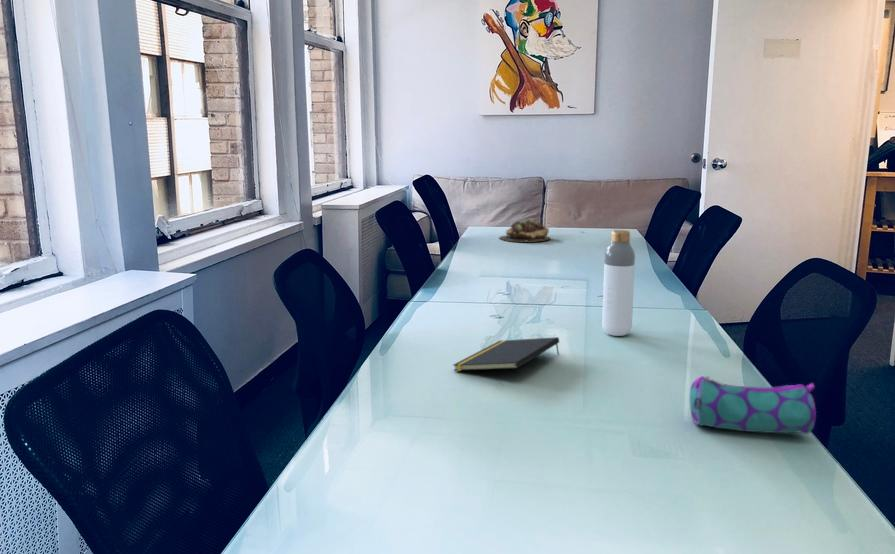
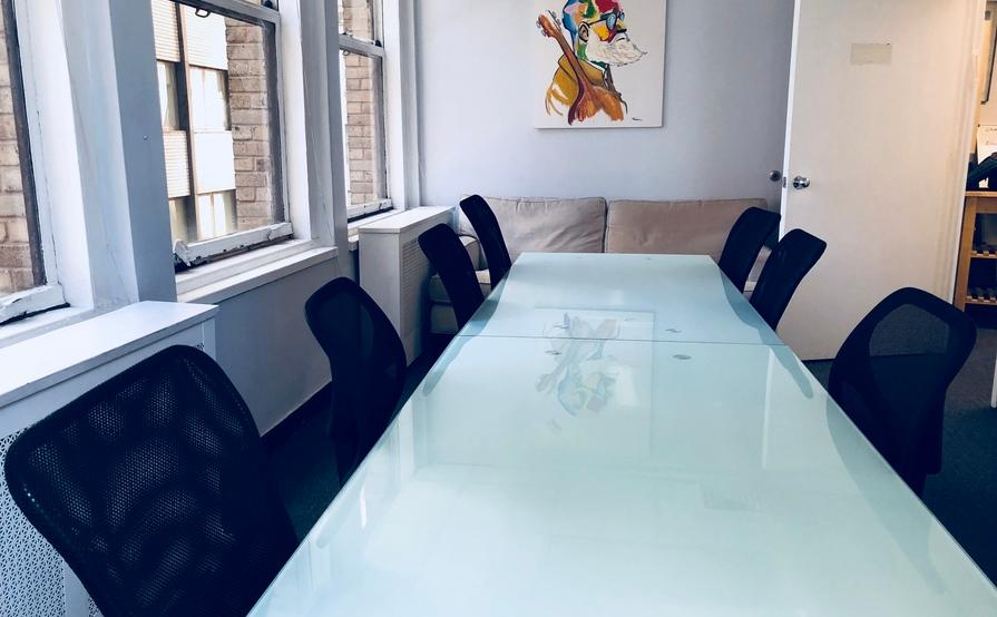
- succulent plant [498,218,551,242]
- pencil case [689,375,817,435]
- notepad [452,336,560,372]
- bottle [601,229,636,337]
